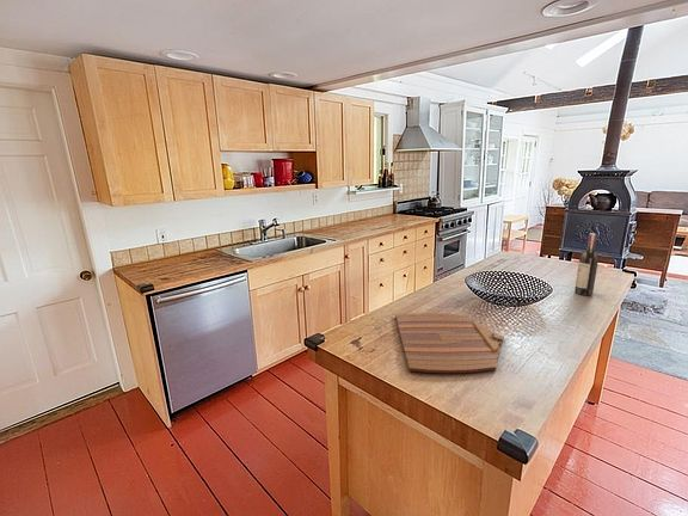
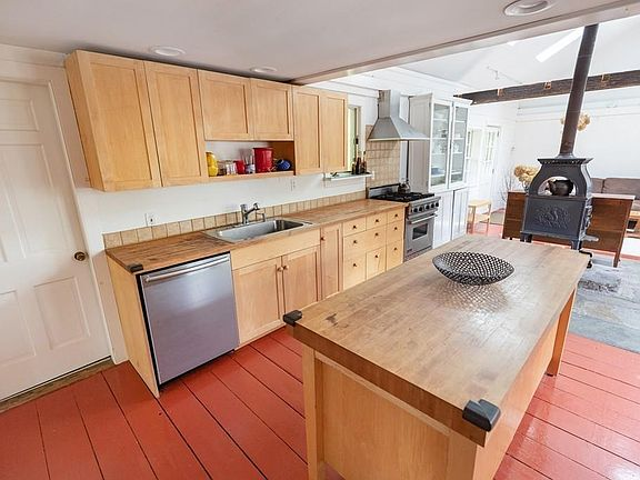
- cutting board [394,312,505,374]
- wine bottle [573,233,600,296]
